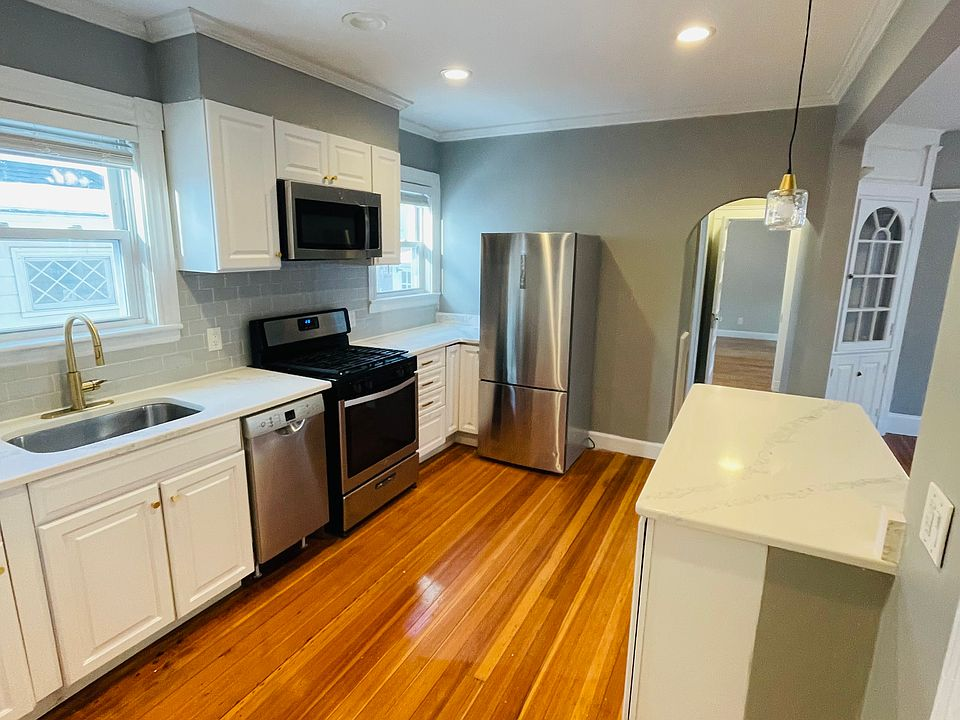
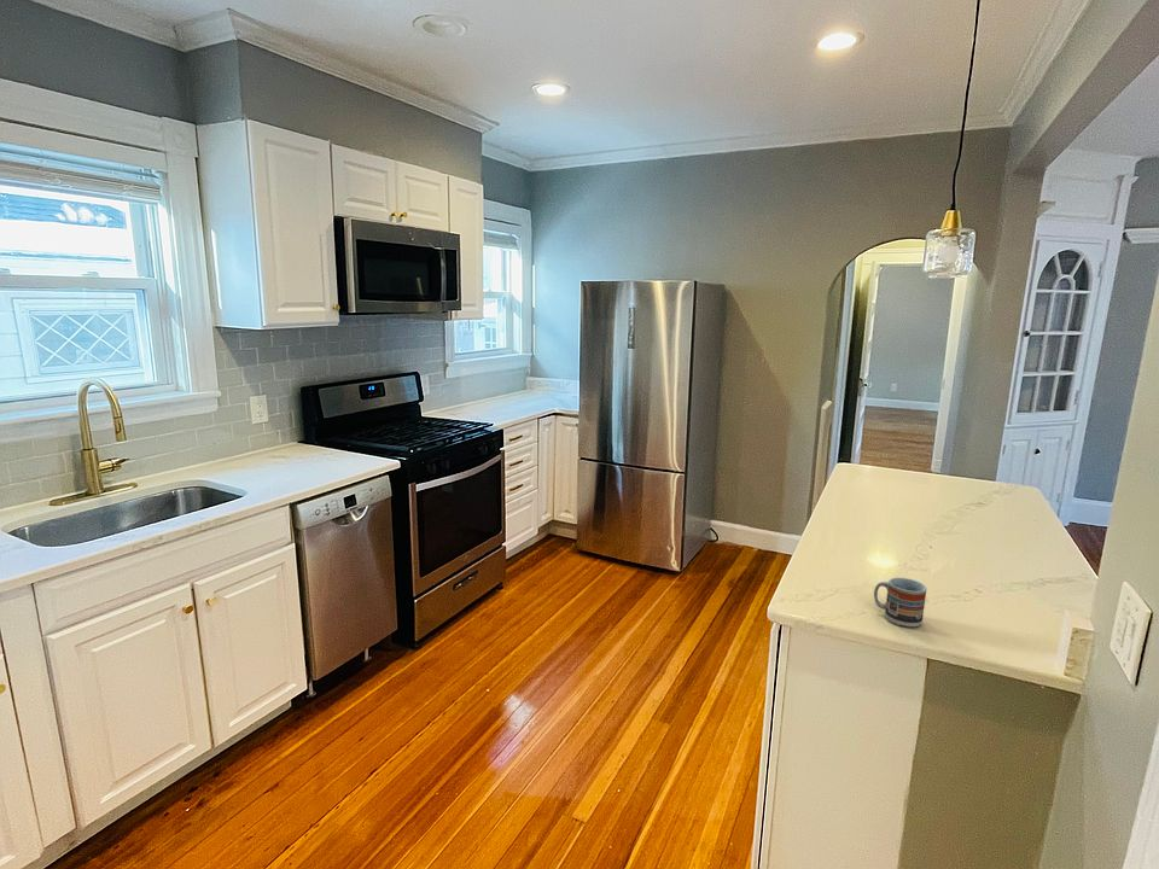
+ cup [873,577,928,628]
